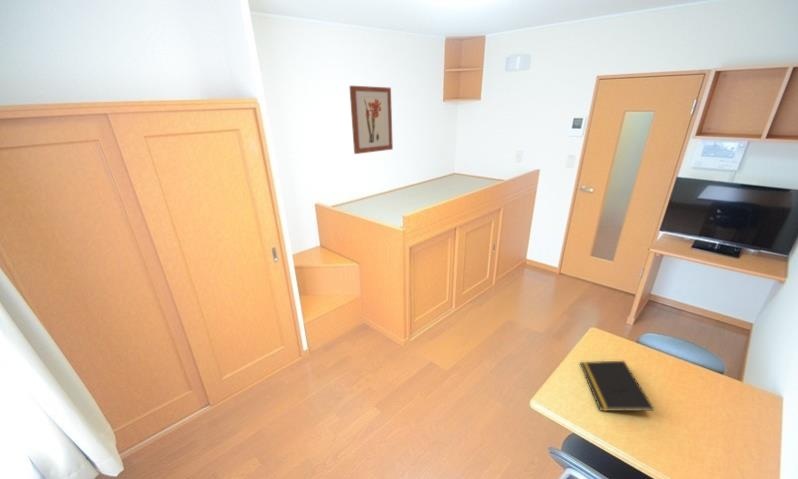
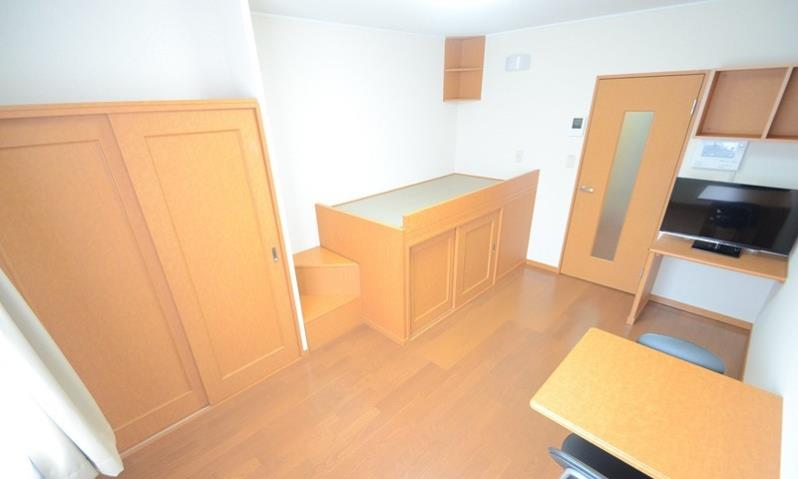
- wall art [348,85,394,155]
- notepad [579,360,655,412]
